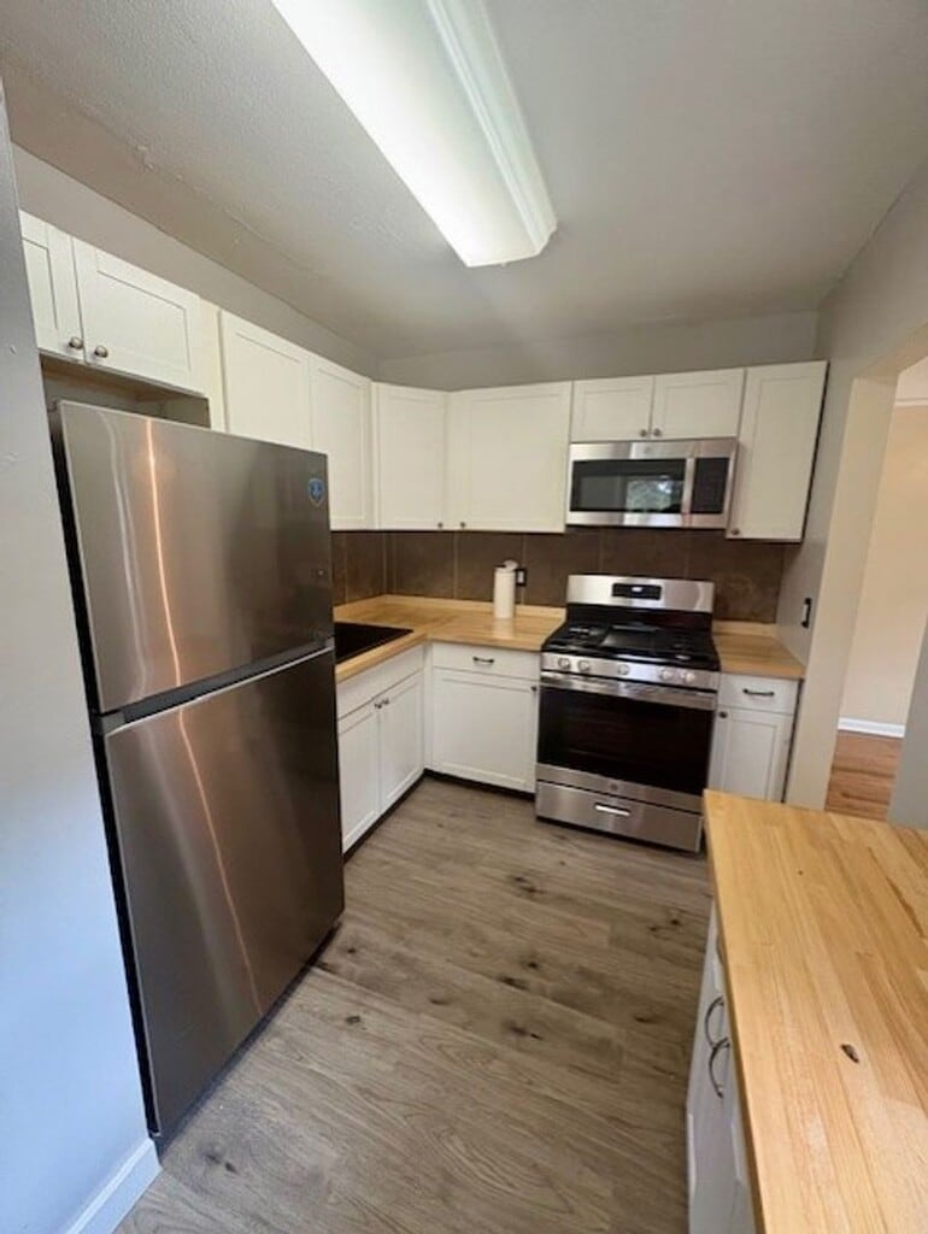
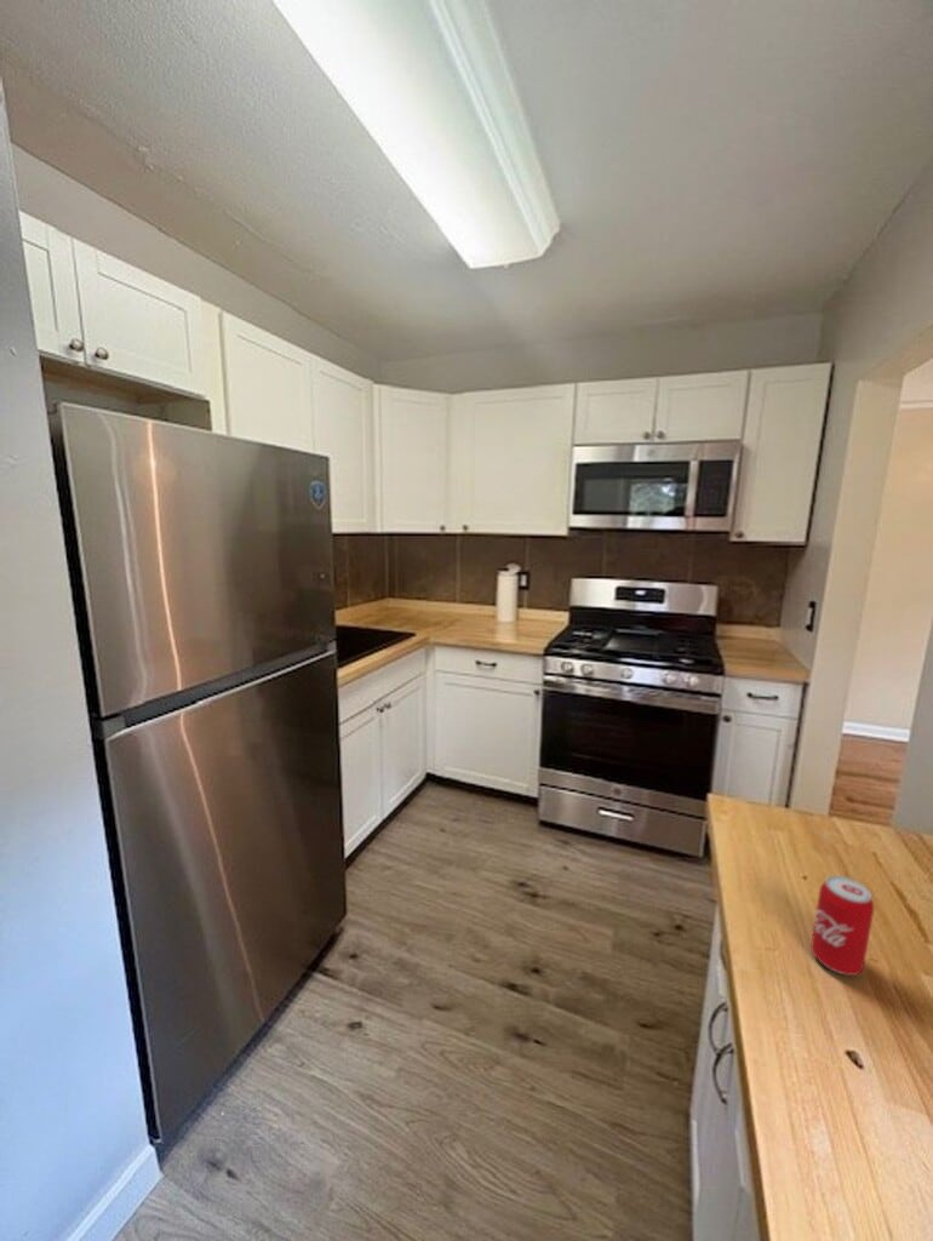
+ beverage can [809,874,875,977]
